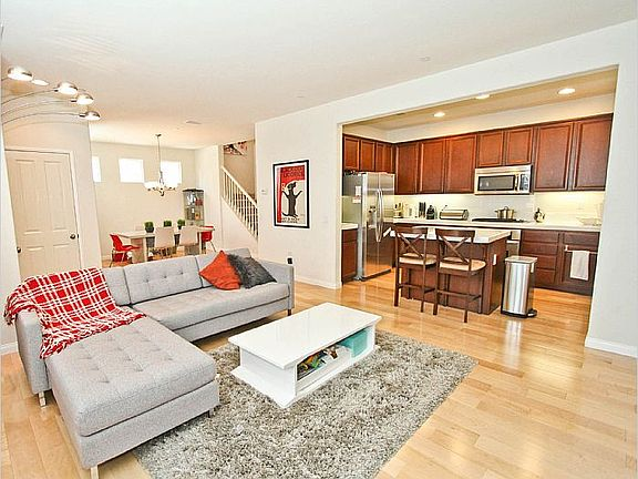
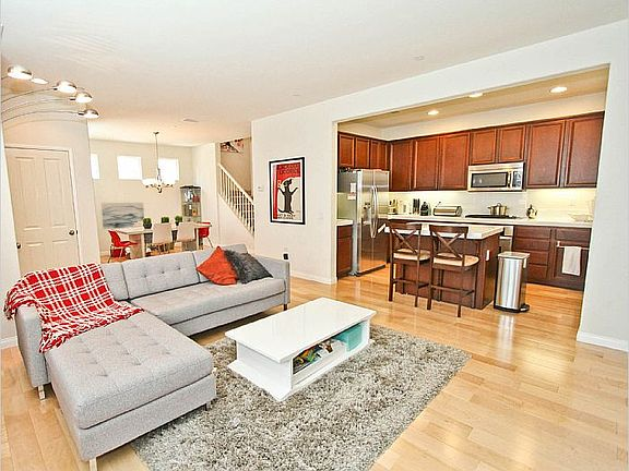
+ wall art [100,202,145,230]
